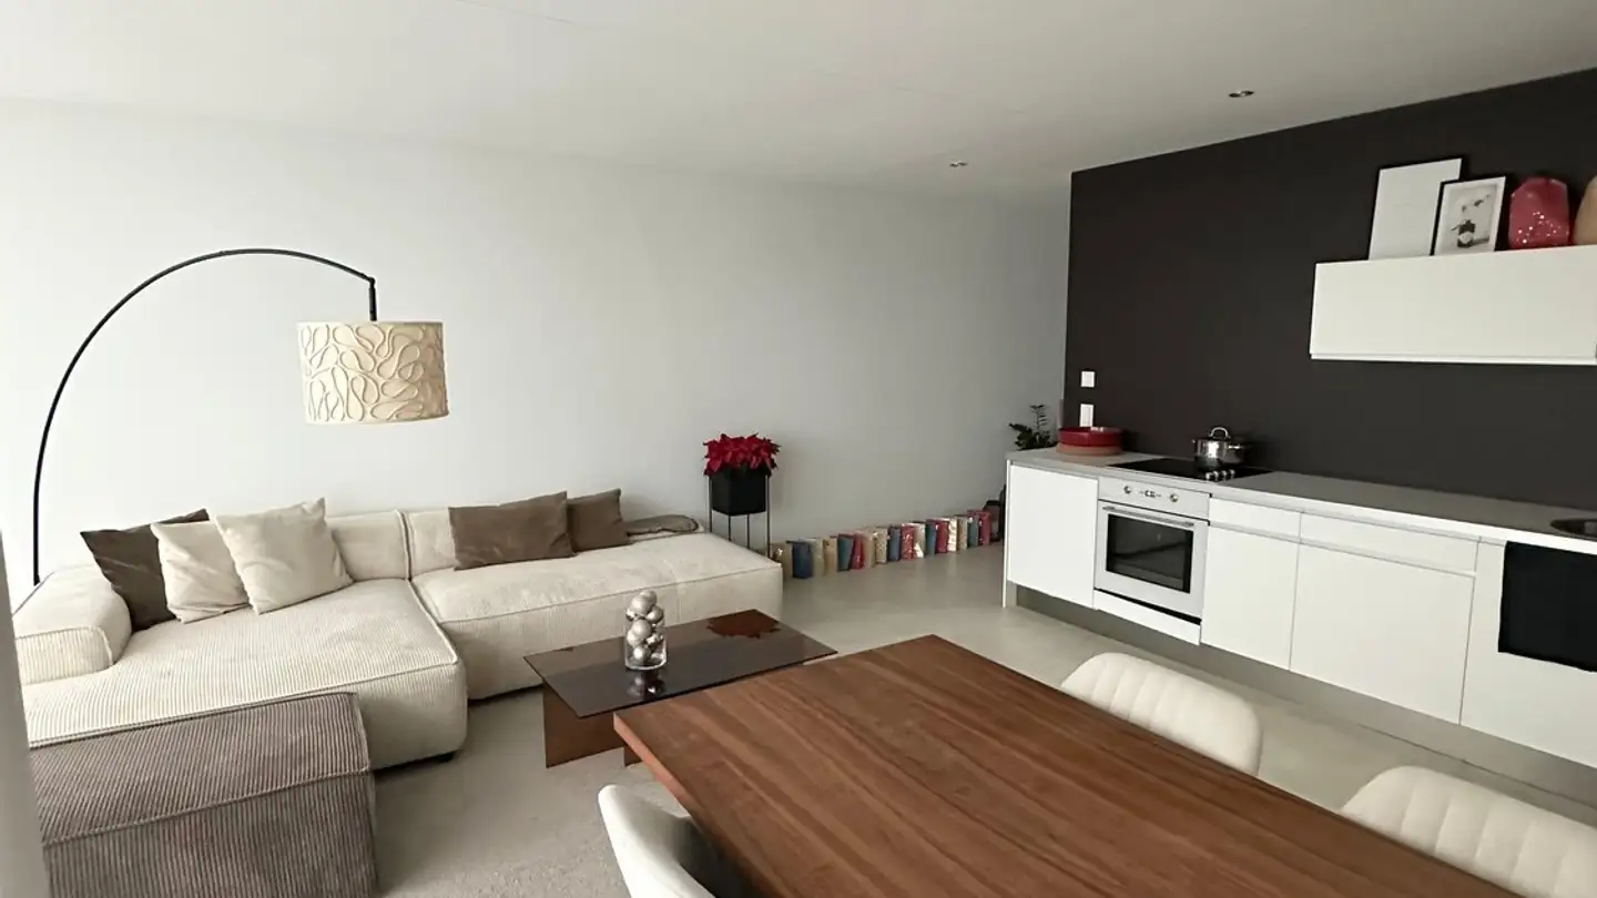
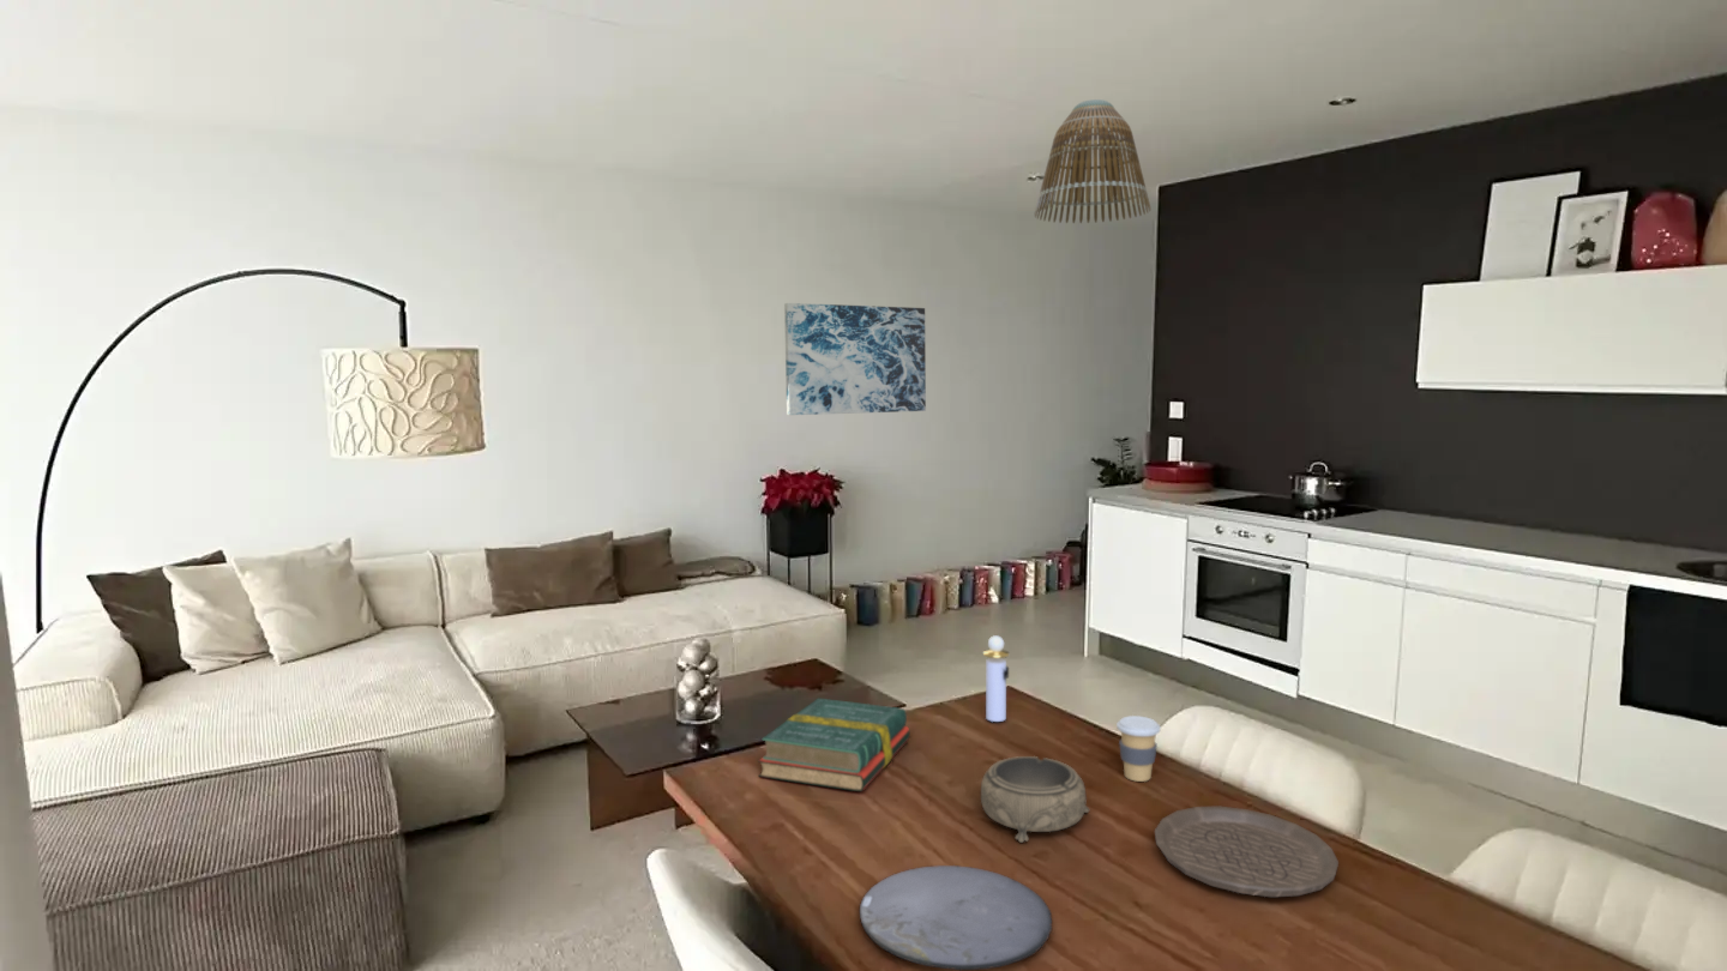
+ plate [1154,806,1340,898]
+ coffee cup [1115,714,1162,783]
+ decorative bowl [980,755,1090,844]
+ hardback book [757,696,911,792]
+ perfume bottle [982,634,1010,723]
+ plate [859,864,1053,971]
+ wall art [783,302,927,416]
+ lamp shade [1033,98,1153,224]
